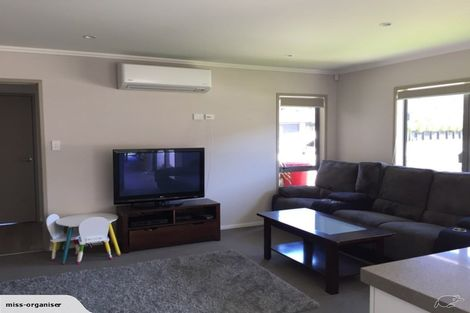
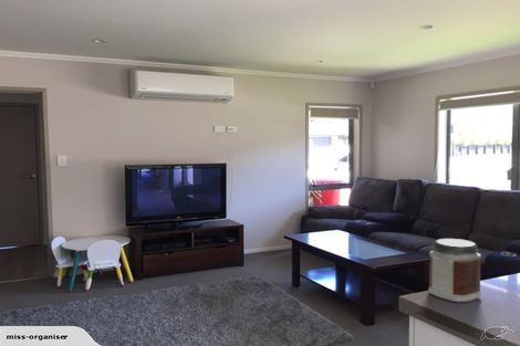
+ jar [427,238,482,303]
